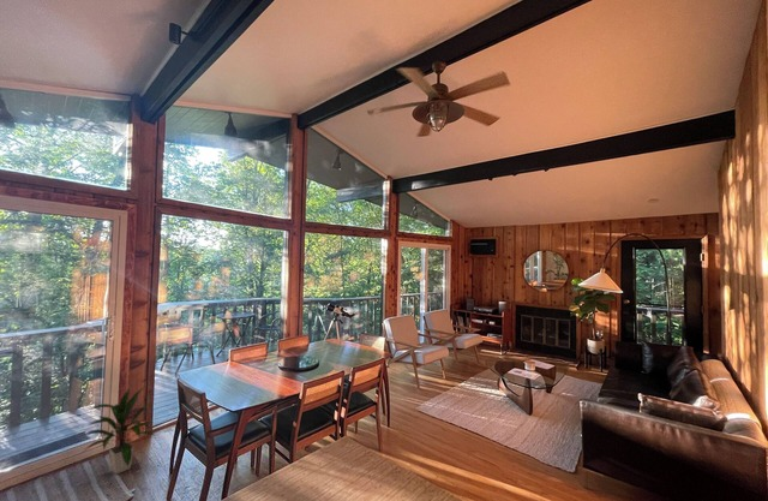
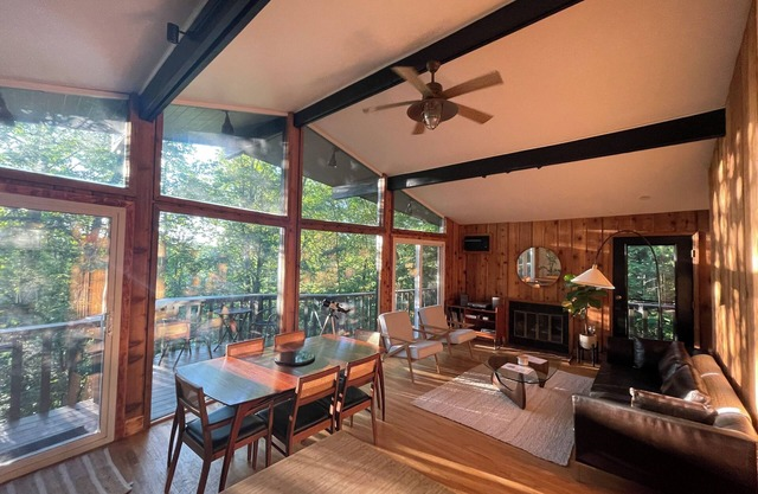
- indoor plant [80,384,156,475]
